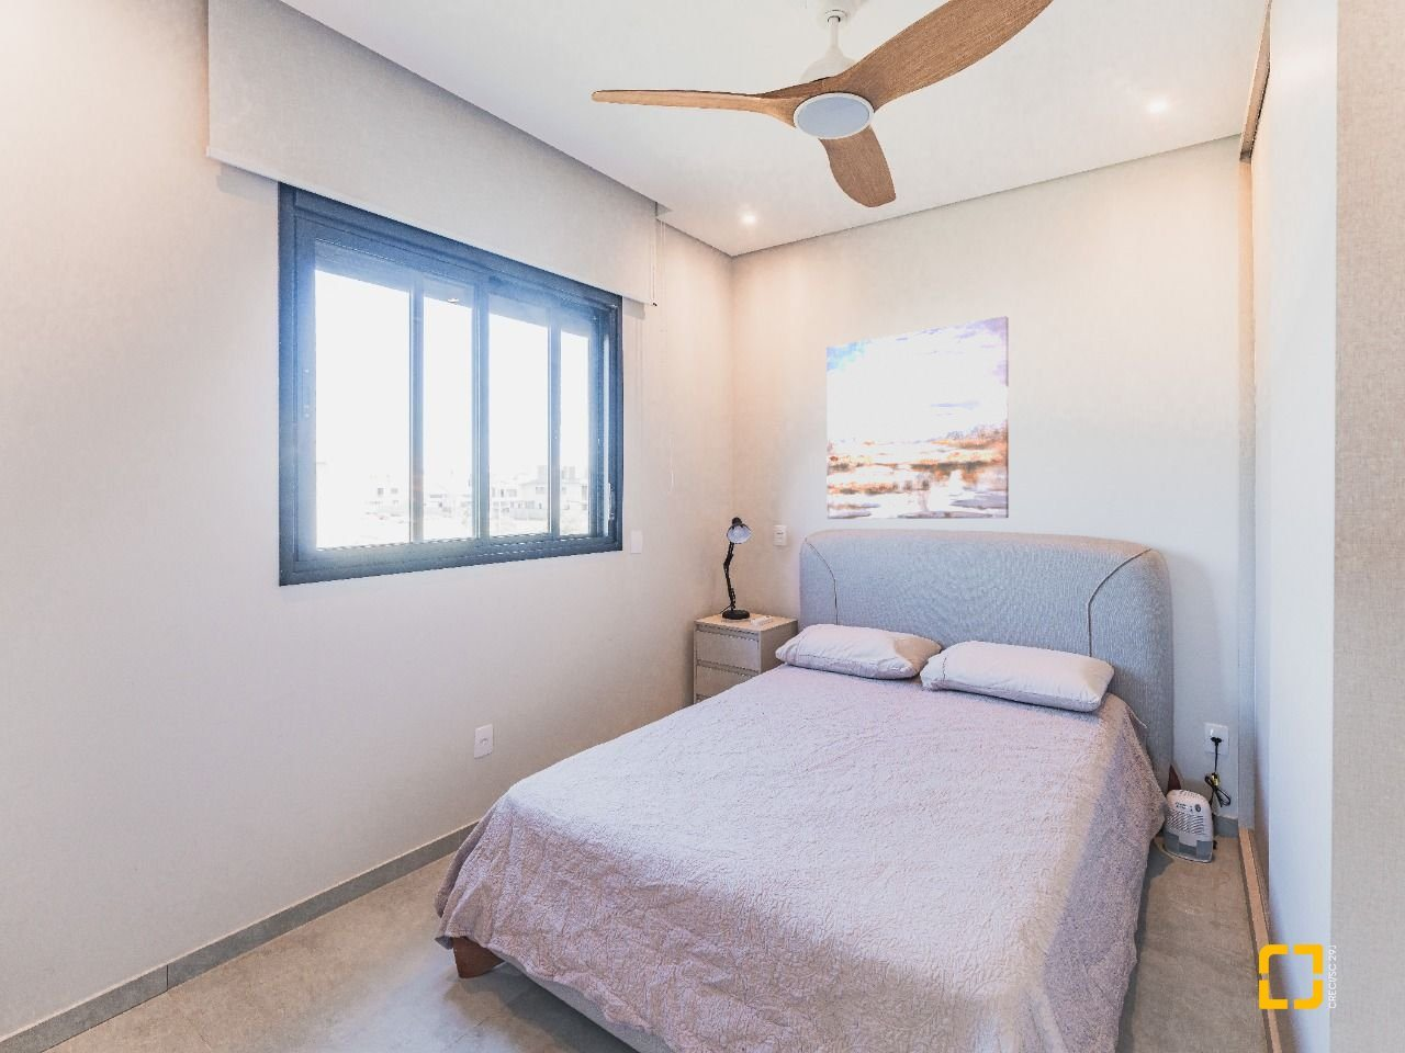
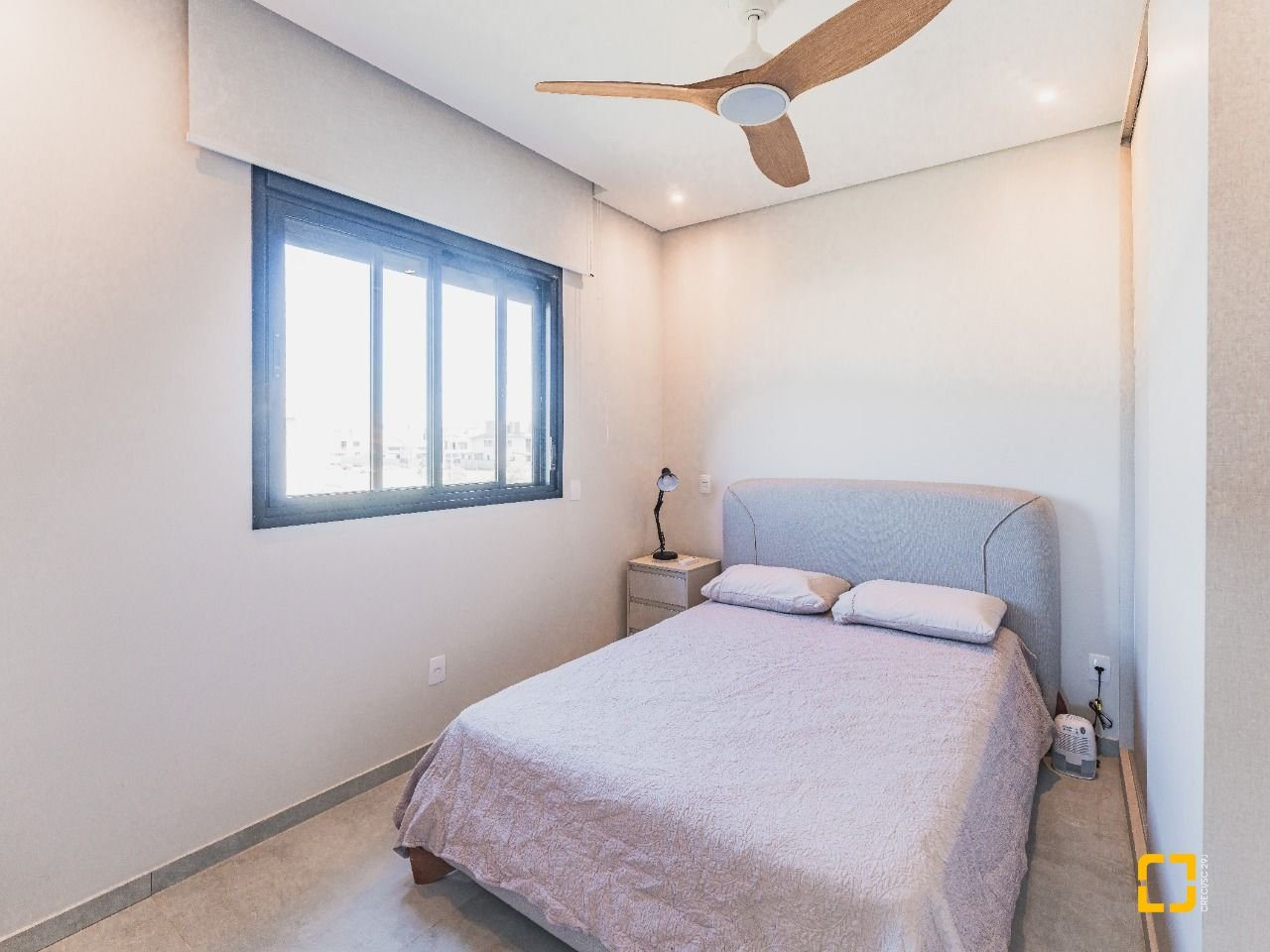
- wall art [825,315,1010,520]
